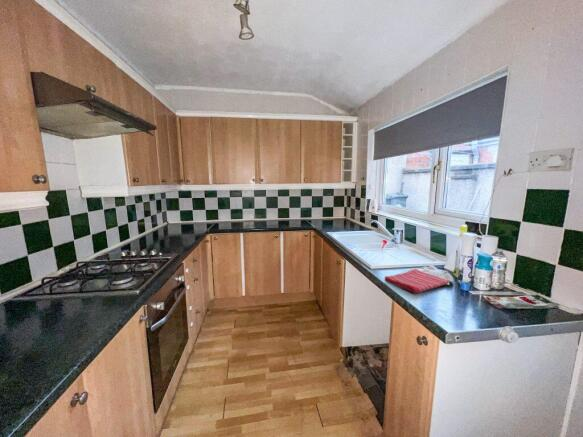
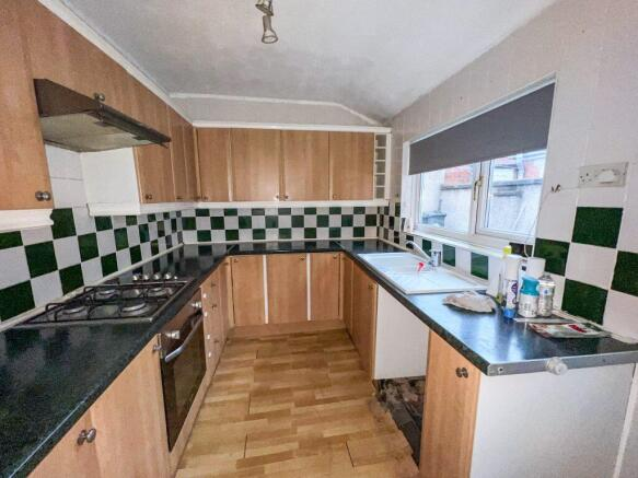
- dish towel [384,268,450,294]
